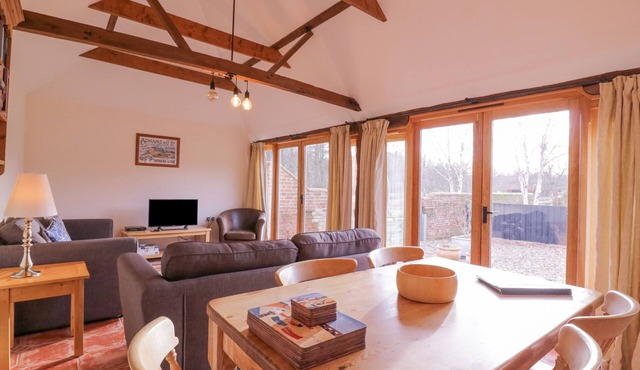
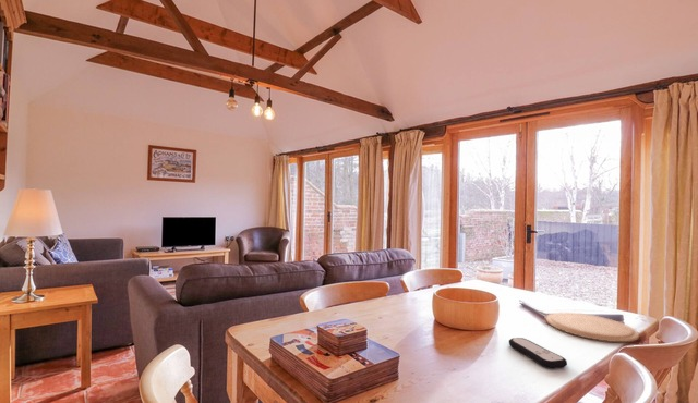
+ plate [544,312,640,343]
+ remote control [508,337,568,369]
